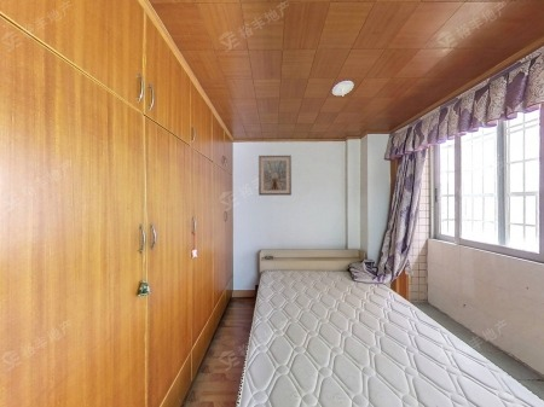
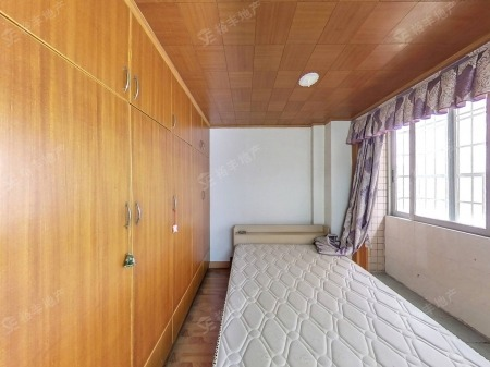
- picture frame [257,155,293,197]
